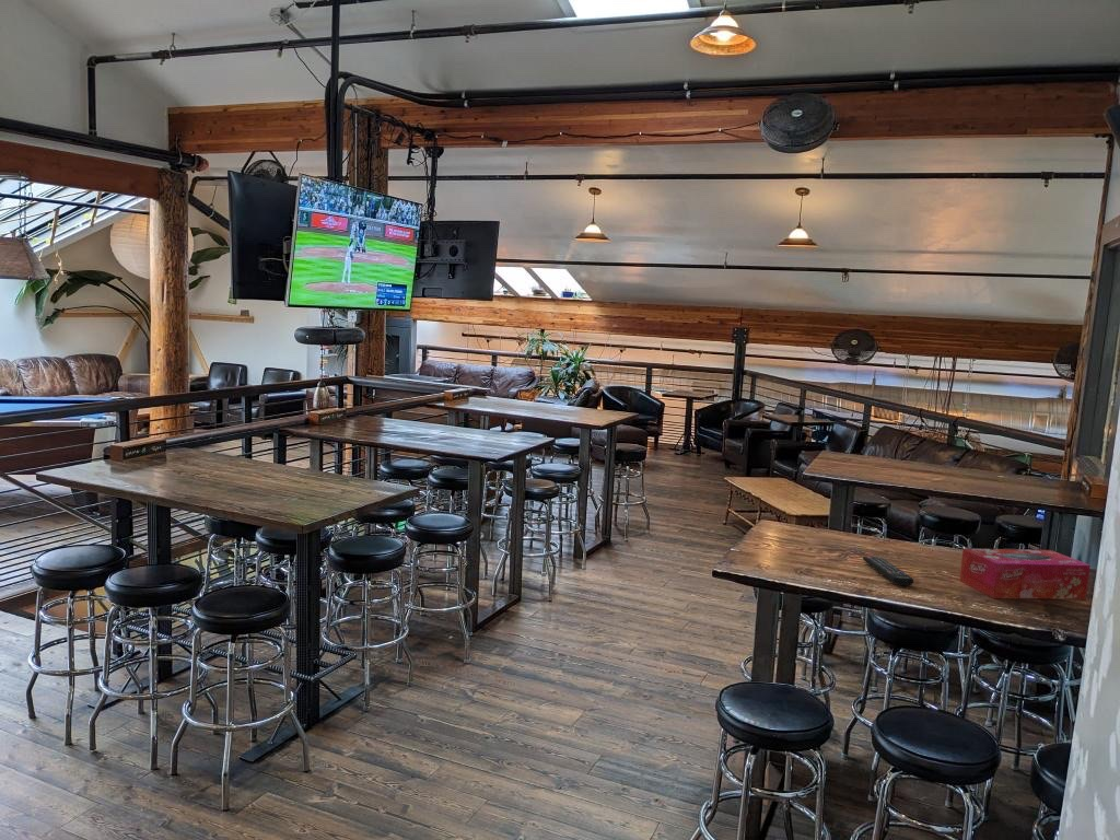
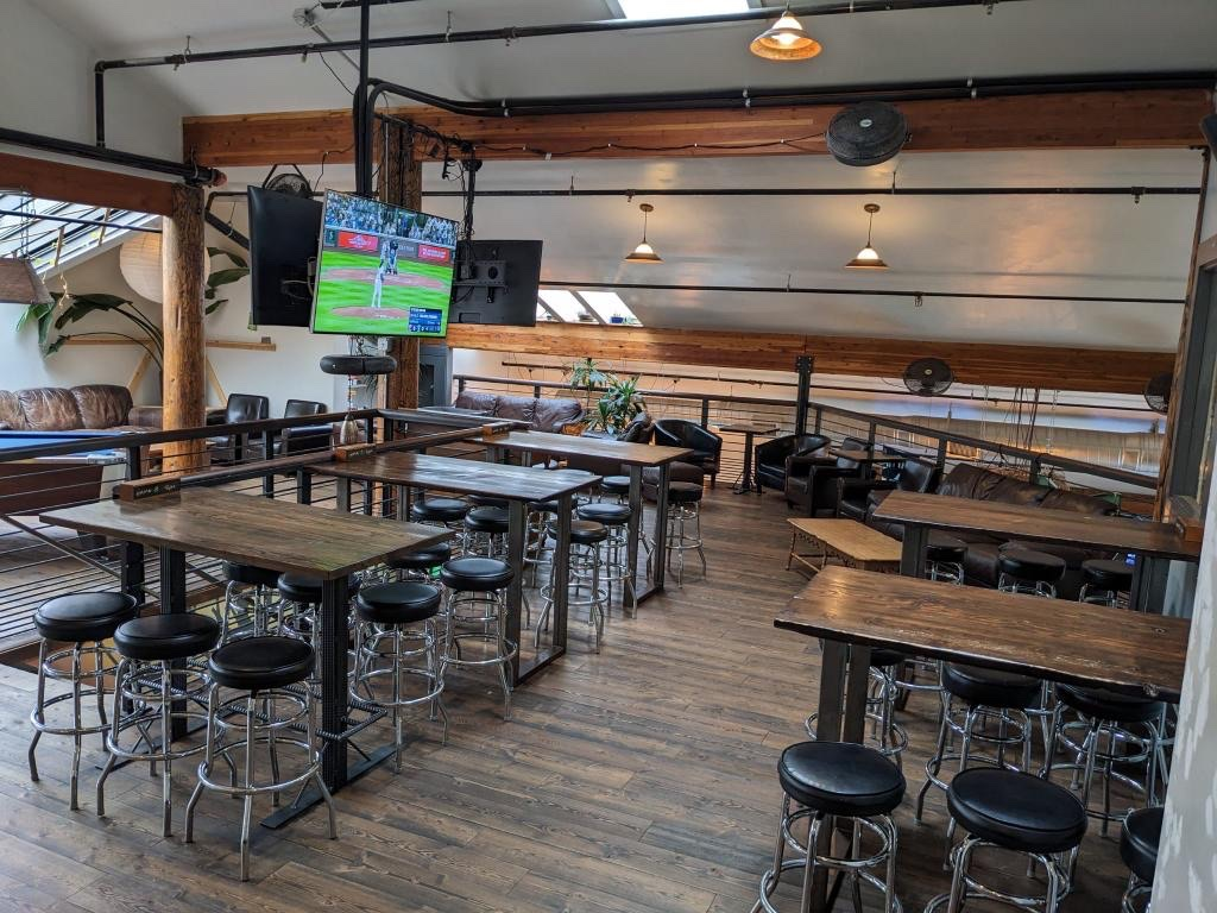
- remote control [862,556,914,587]
- tissue box [958,548,1092,600]
